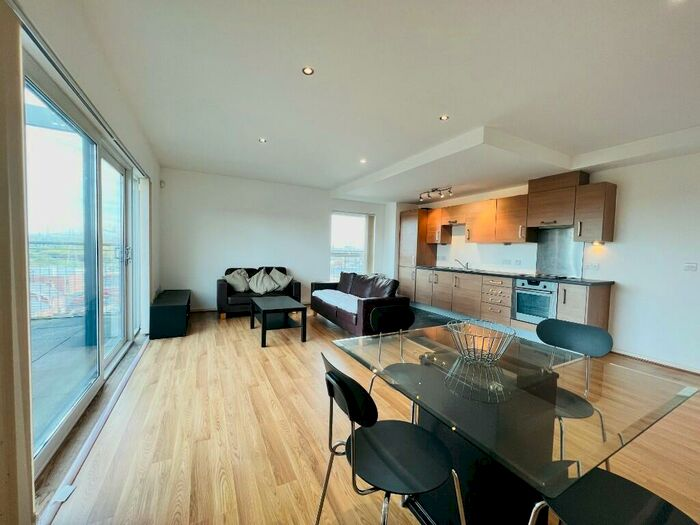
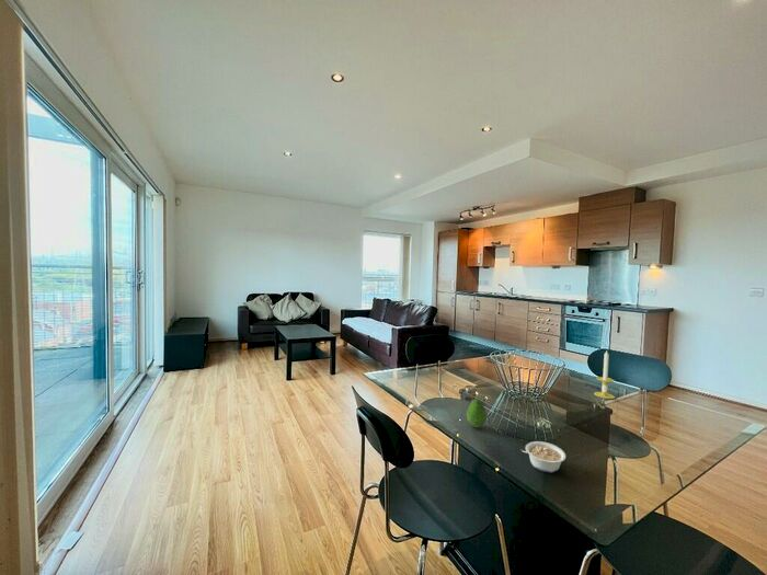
+ fruit [466,398,488,428]
+ legume [519,440,566,473]
+ candle [593,350,616,400]
